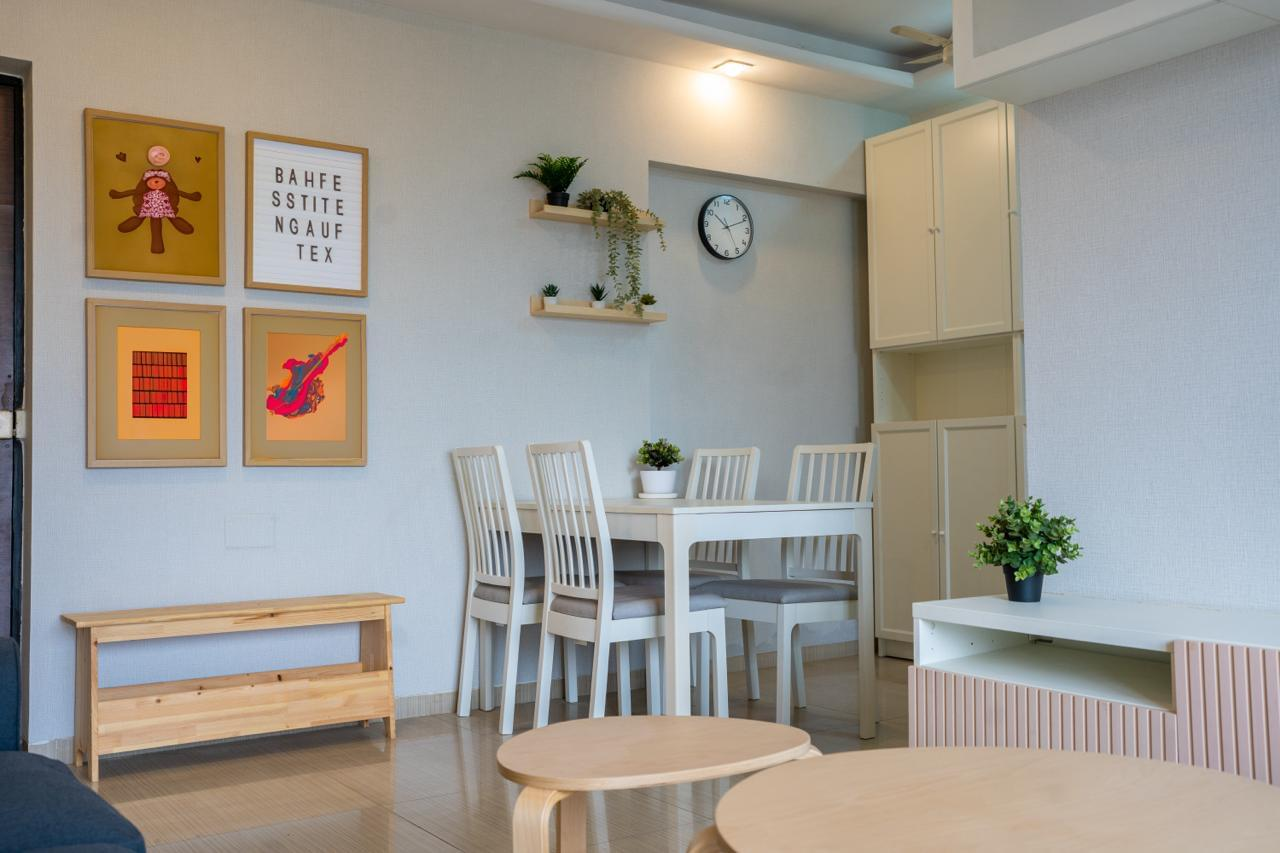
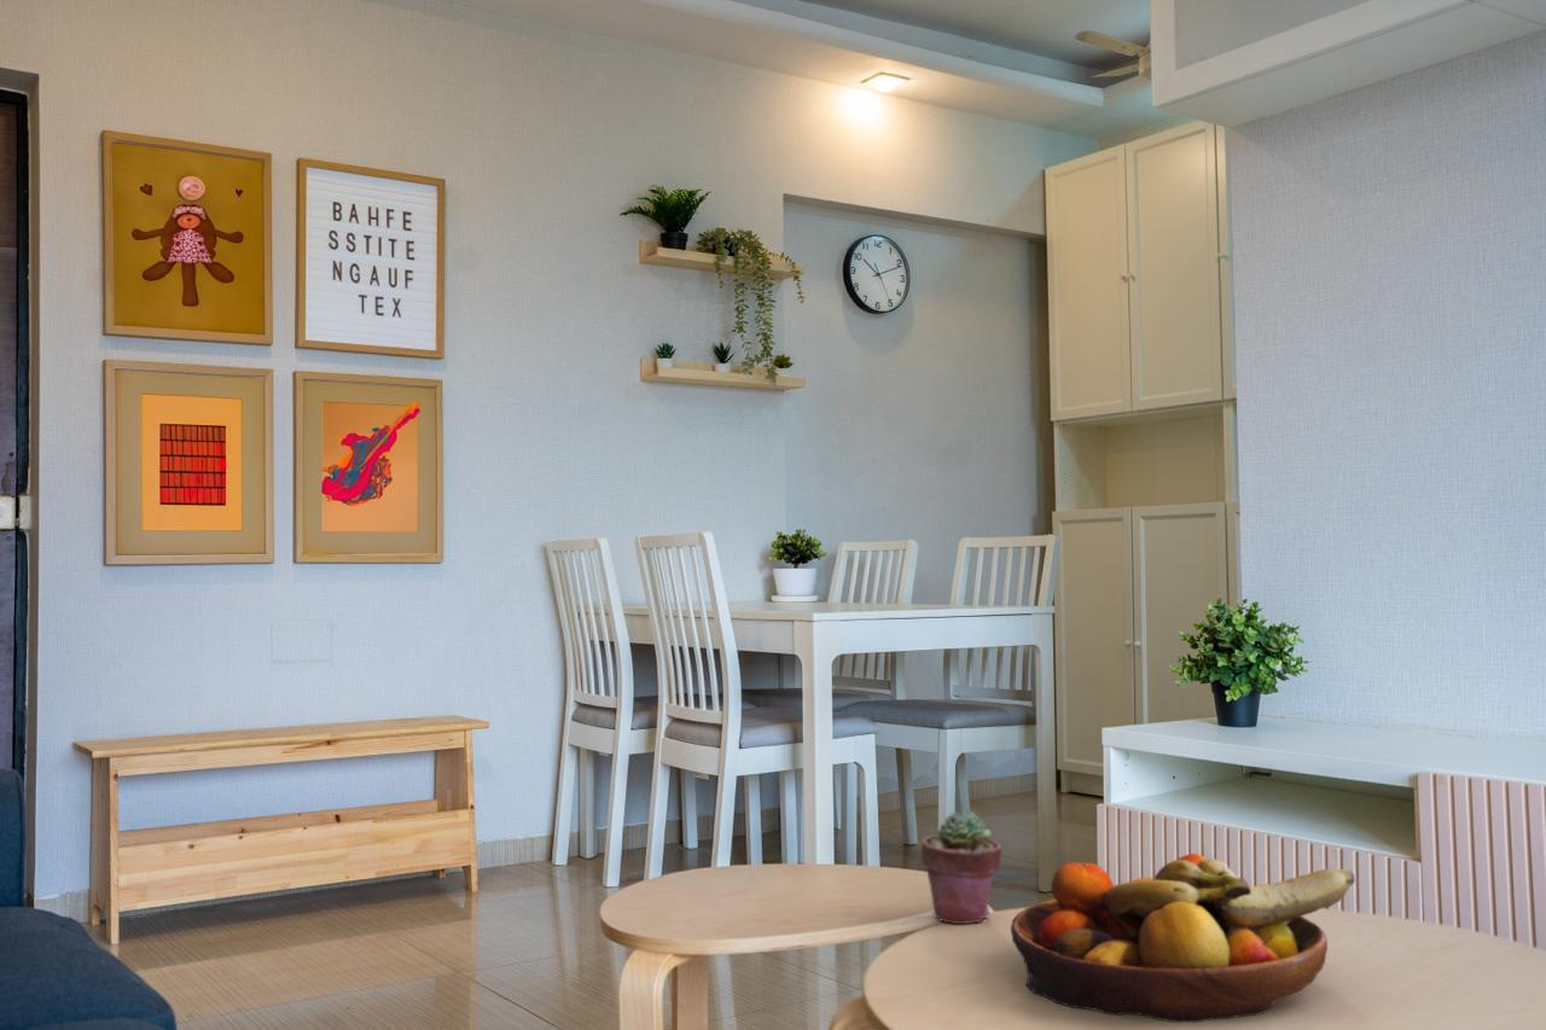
+ potted succulent [920,809,1002,925]
+ fruit bowl [1010,852,1356,1024]
